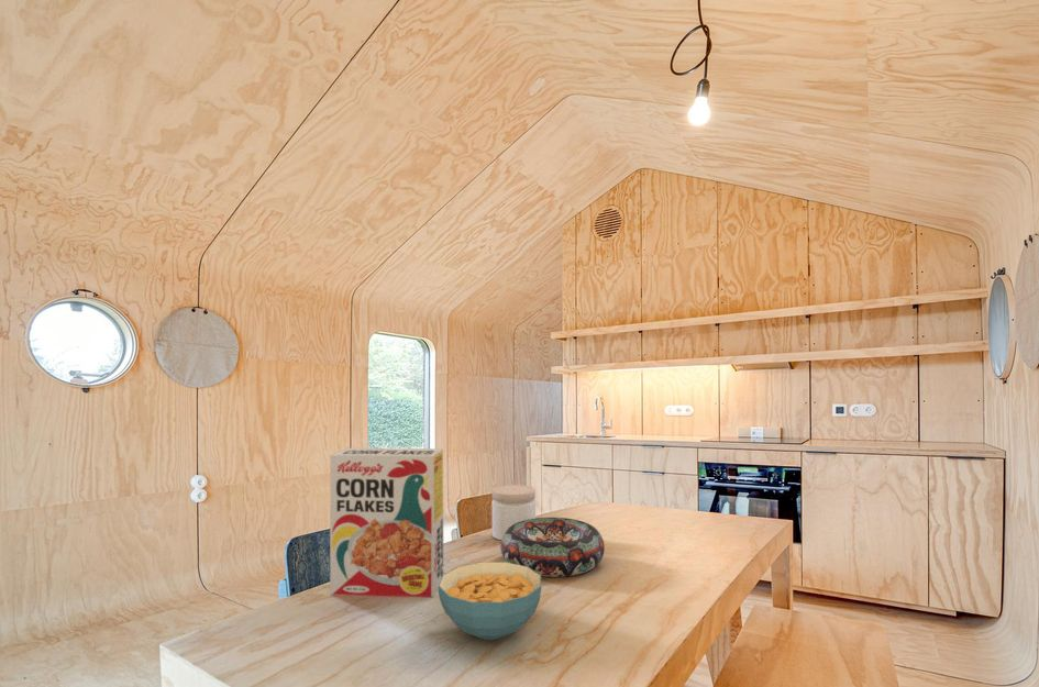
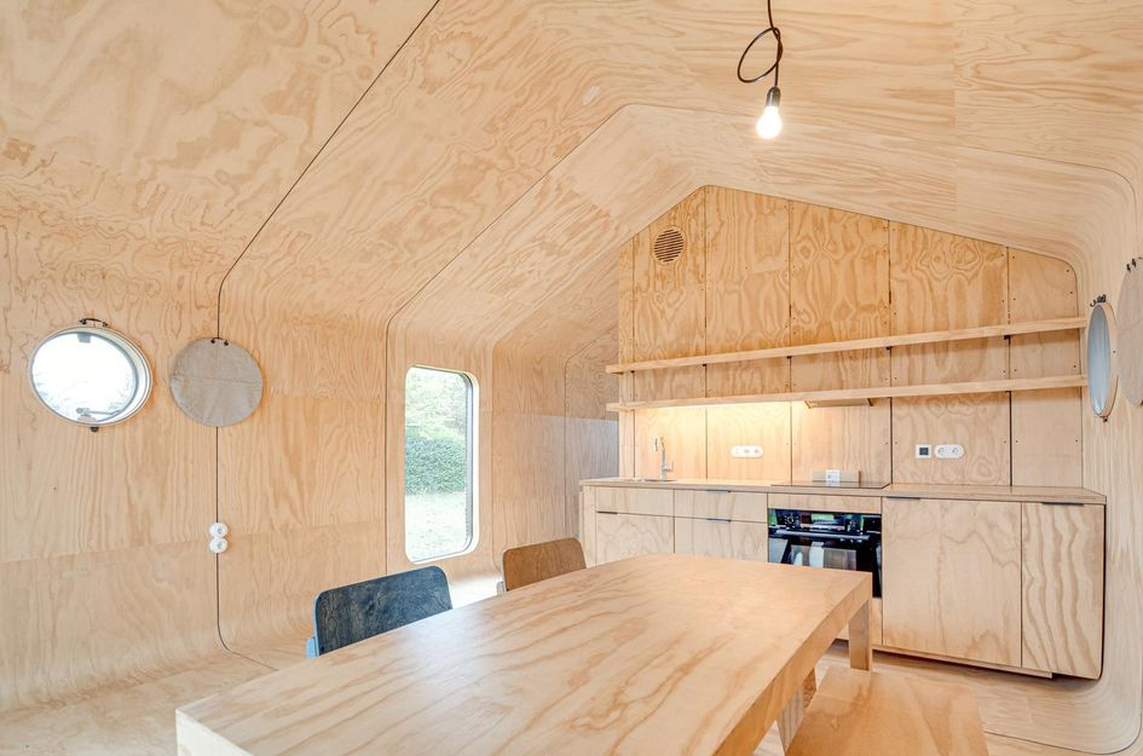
- jar [490,484,537,541]
- decorative bowl [500,517,606,578]
- cereal box [329,447,445,598]
- cereal bowl [438,561,542,641]
